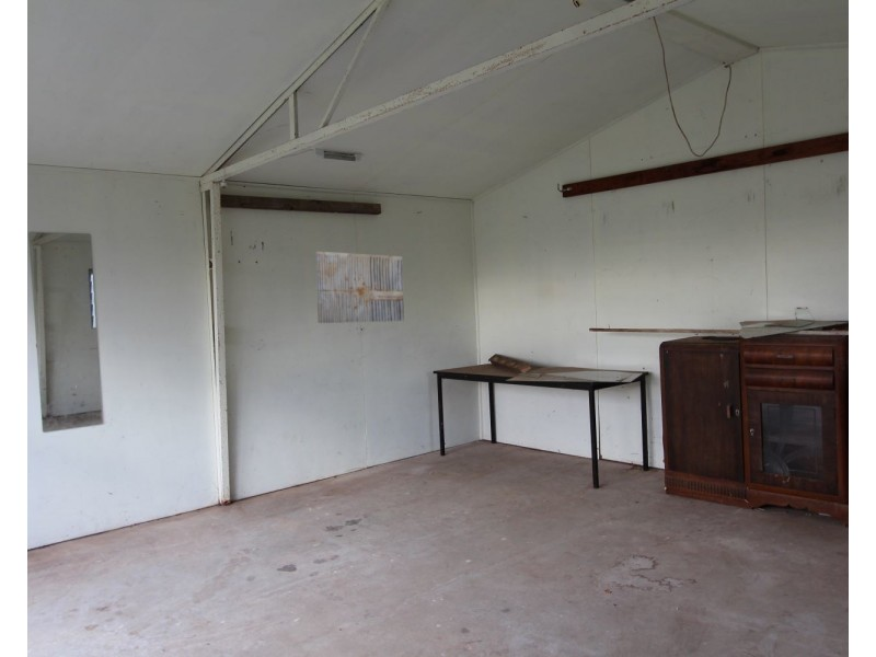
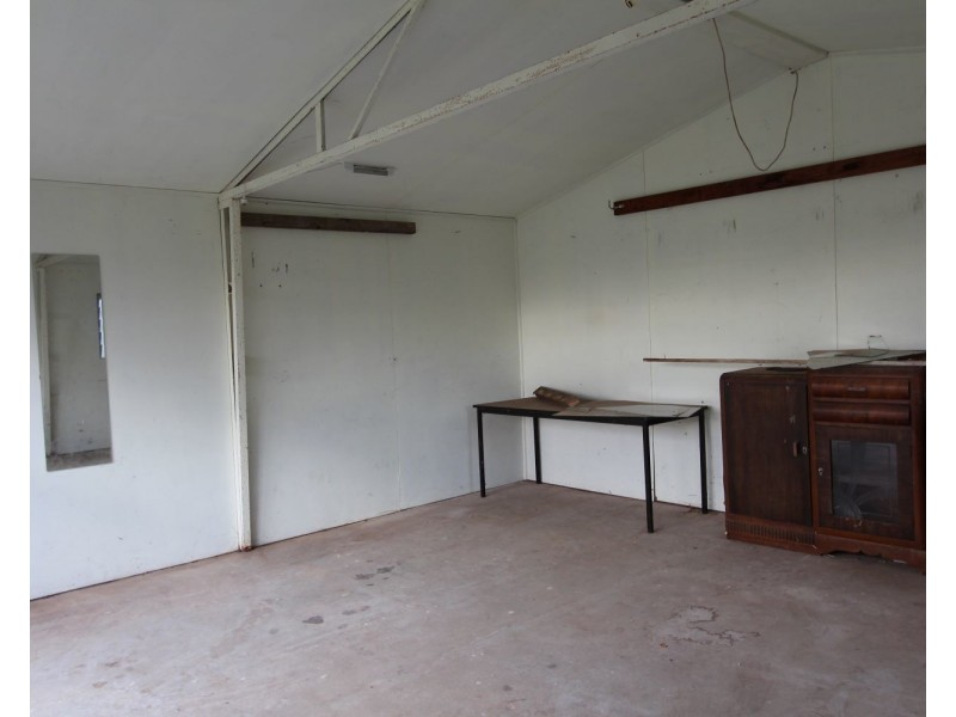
- wall art [315,251,405,324]
